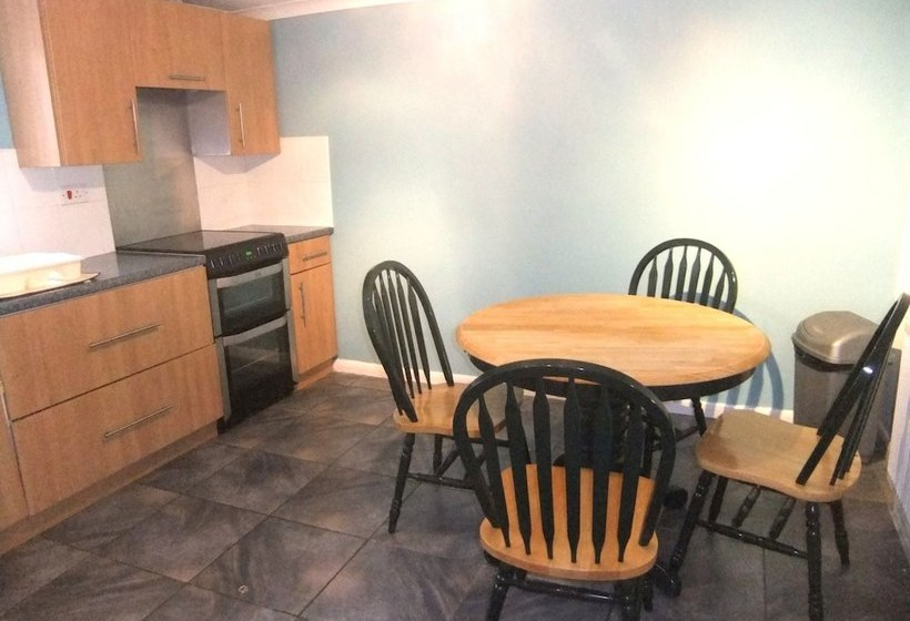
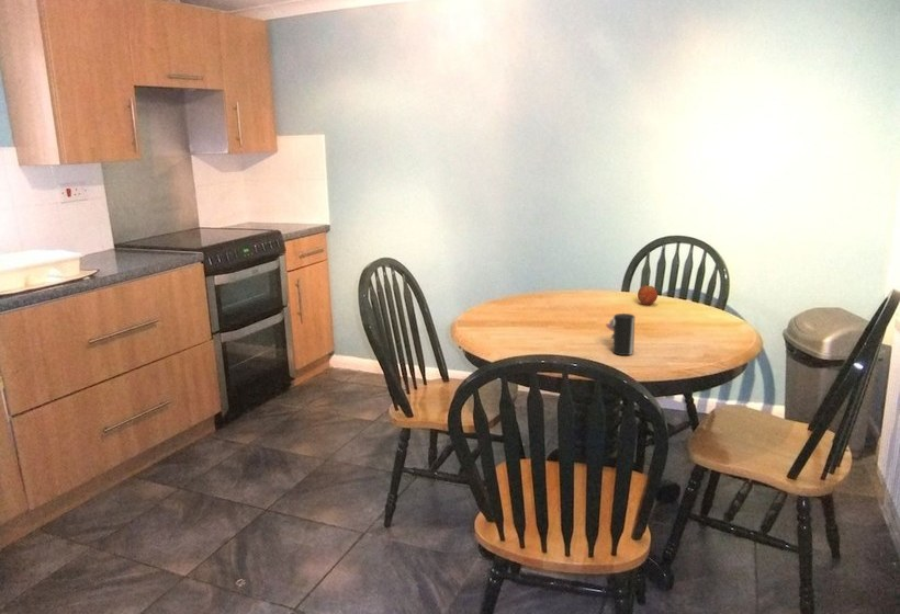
+ fruit [637,282,659,306]
+ cup [605,312,635,356]
